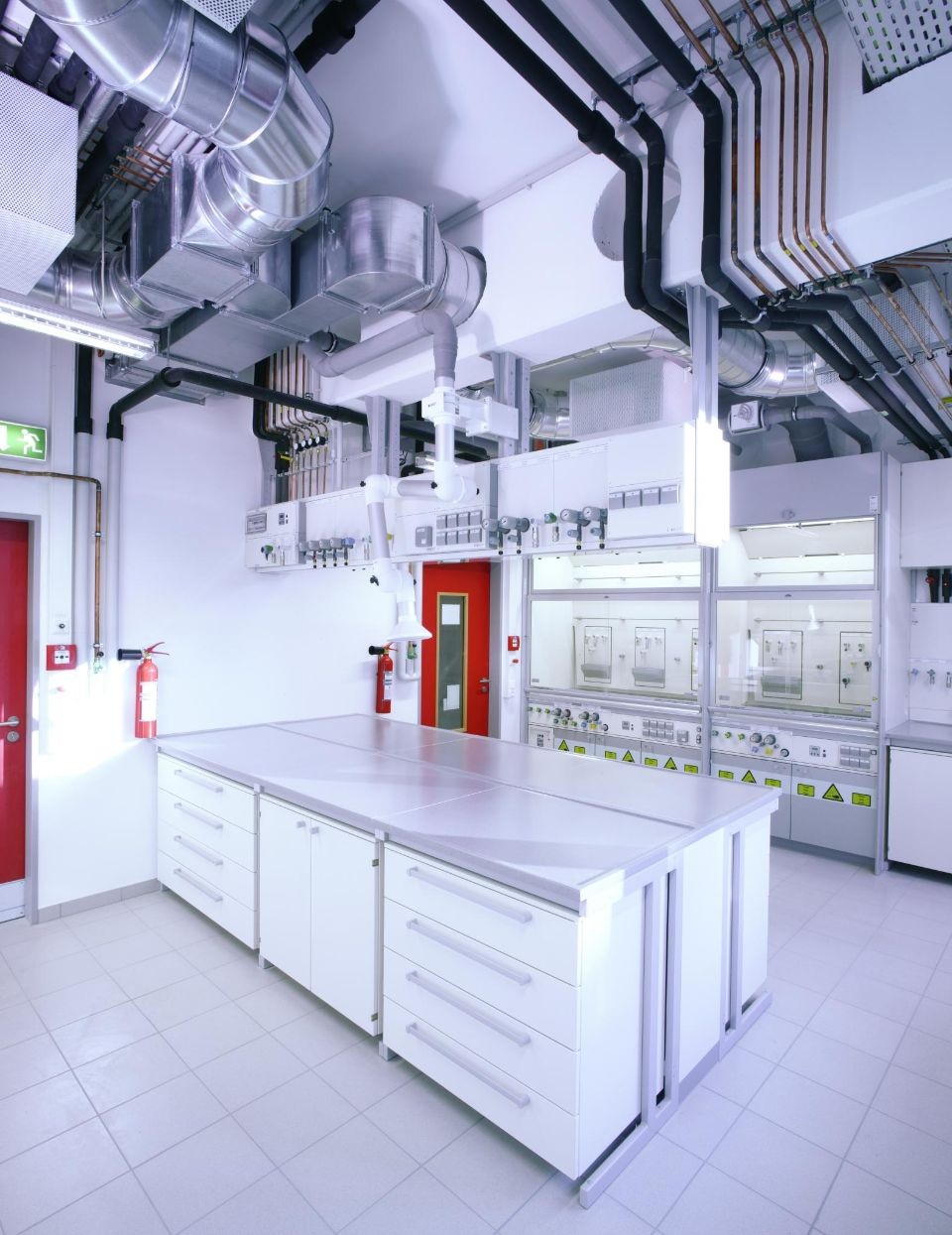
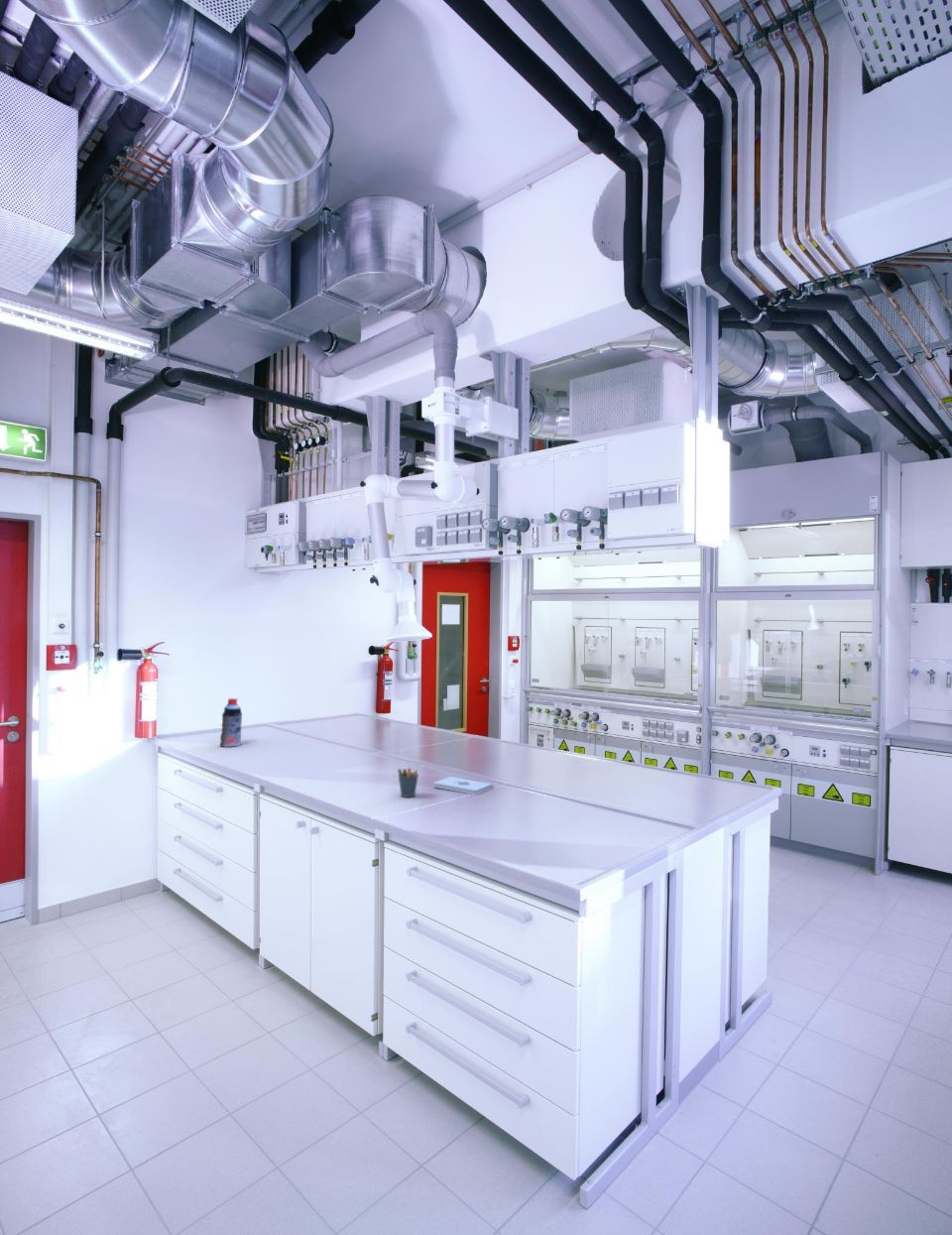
+ notepad [433,776,494,796]
+ bottle [219,697,243,748]
+ pen holder [397,762,420,799]
